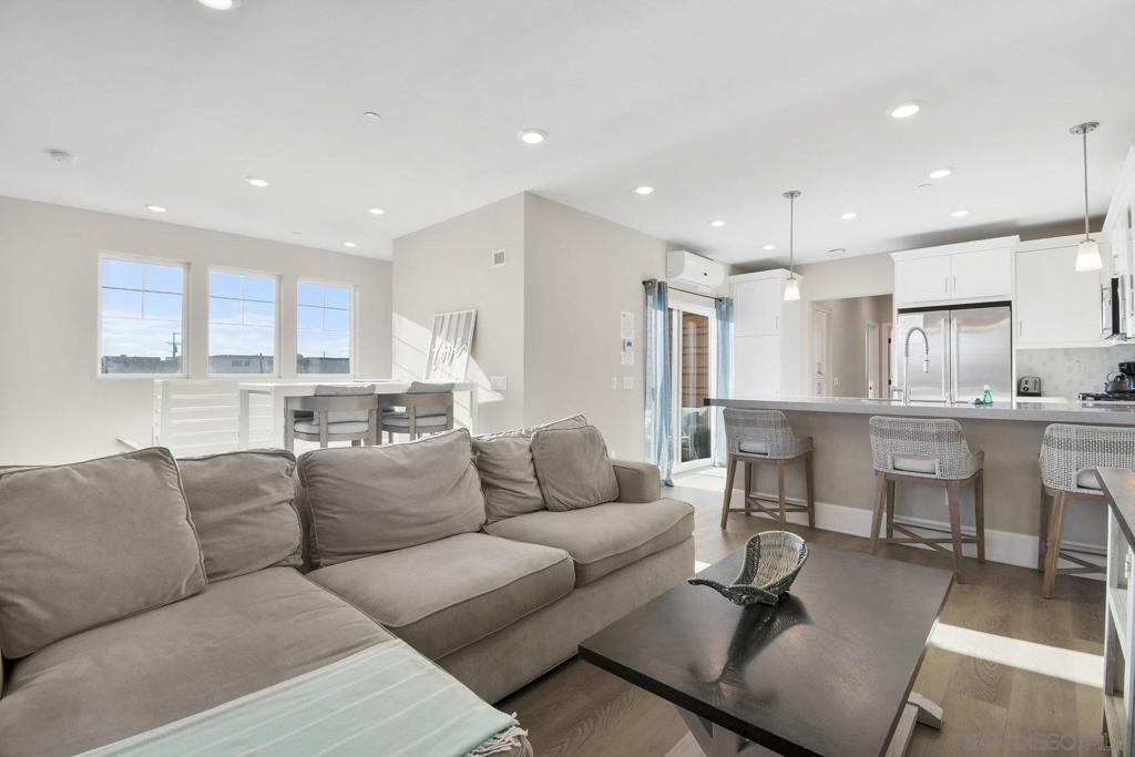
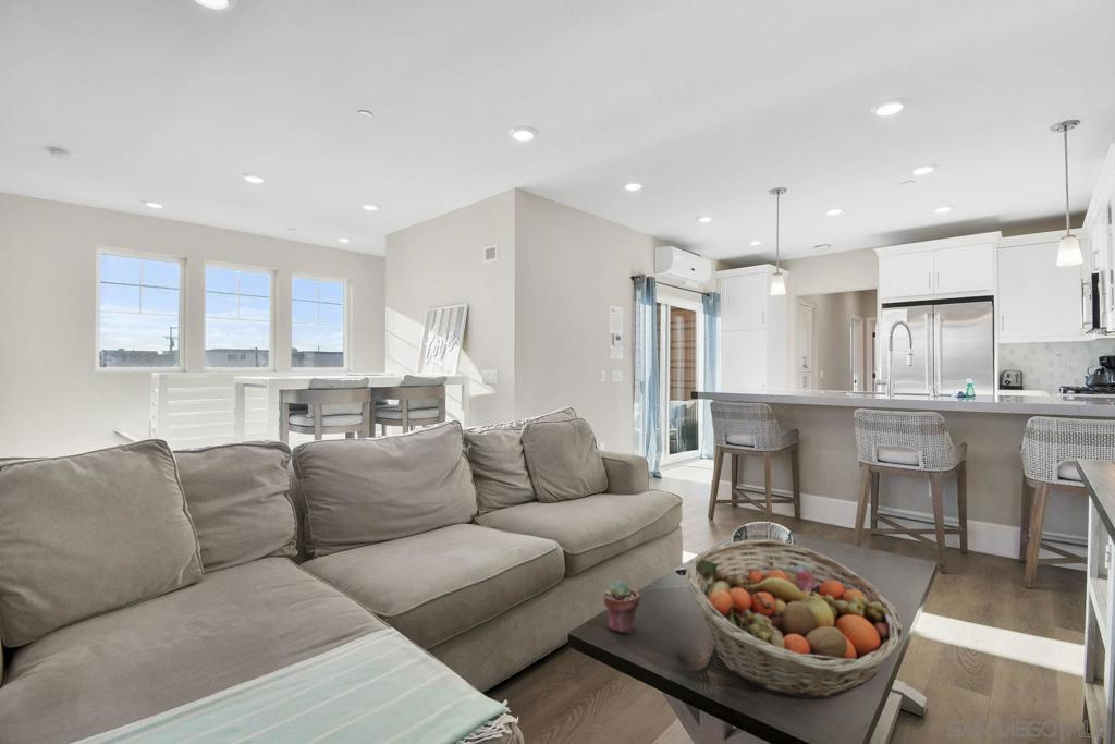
+ potted succulent [602,580,640,634]
+ fruit basket [684,538,905,699]
